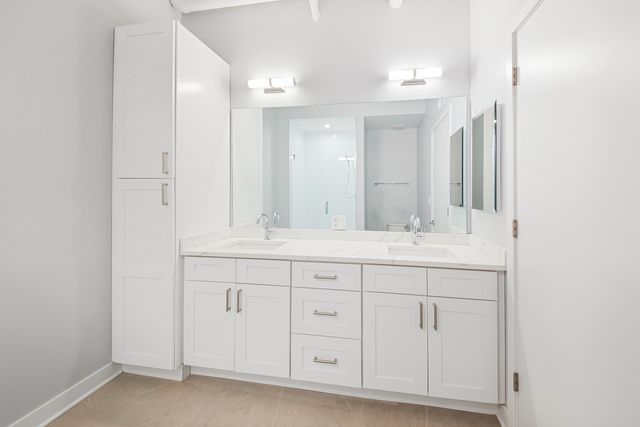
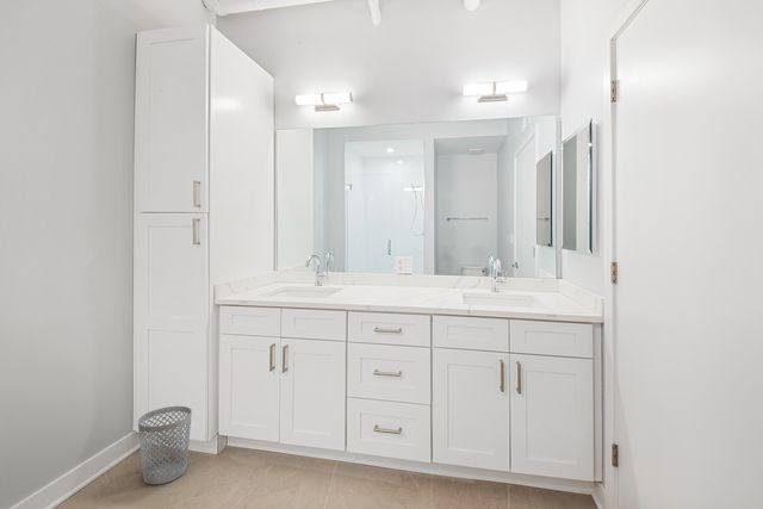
+ wastebasket [137,405,193,485]
